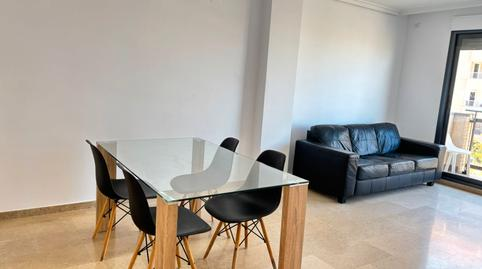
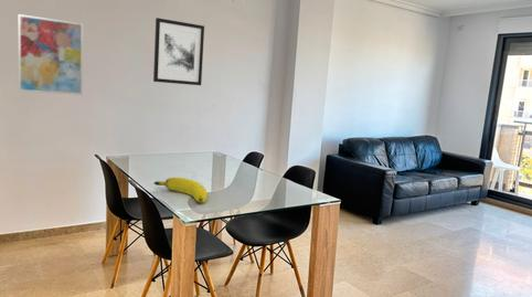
+ fruit [153,177,208,203]
+ wall art [152,17,205,86]
+ wall art [17,13,84,96]
